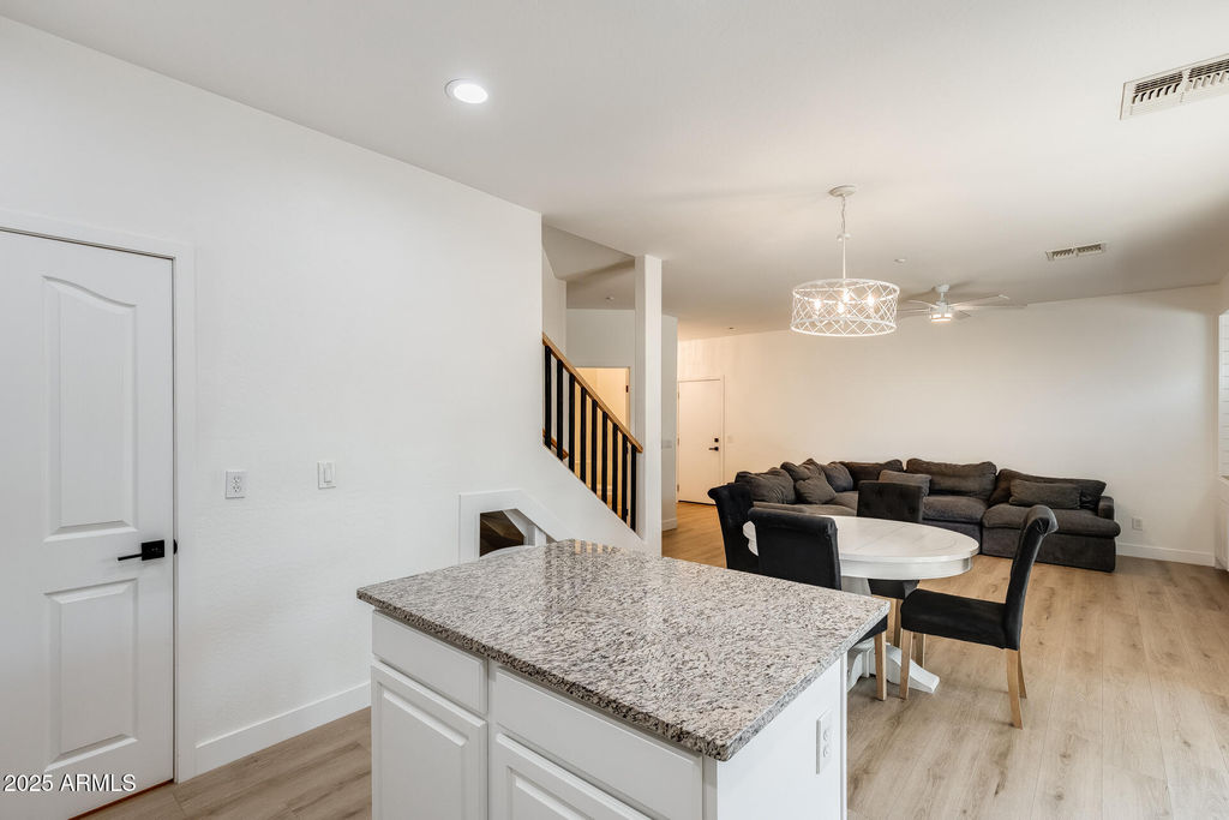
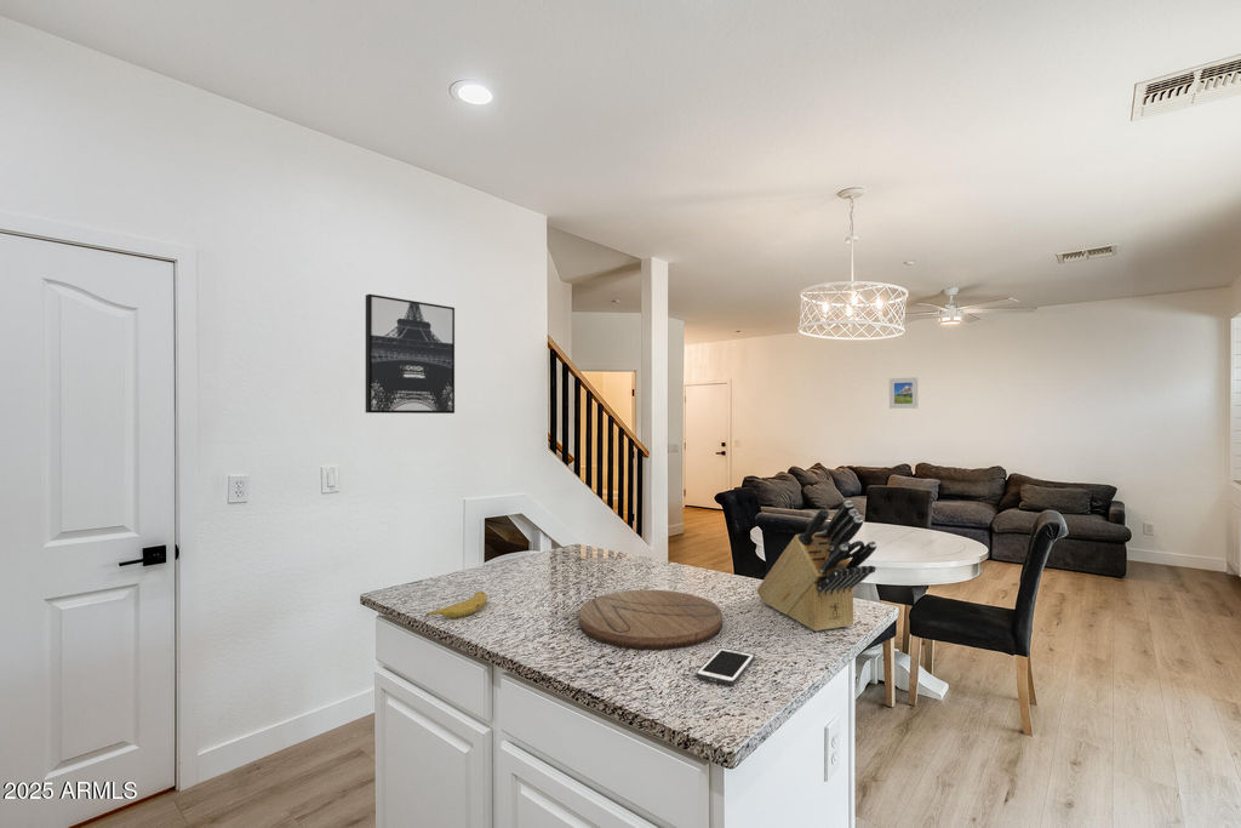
+ wall art [365,293,456,415]
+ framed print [888,376,919,410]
+ cell phone [694,646,756,686]
+ knife block [756,499,877,633]
+ fruit [423,590,488,622]
+ cutting board [578,589,724,651]
